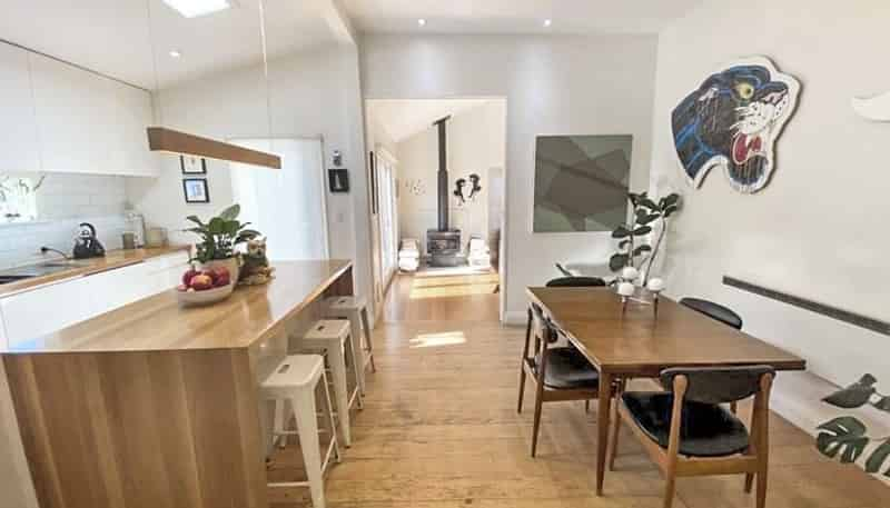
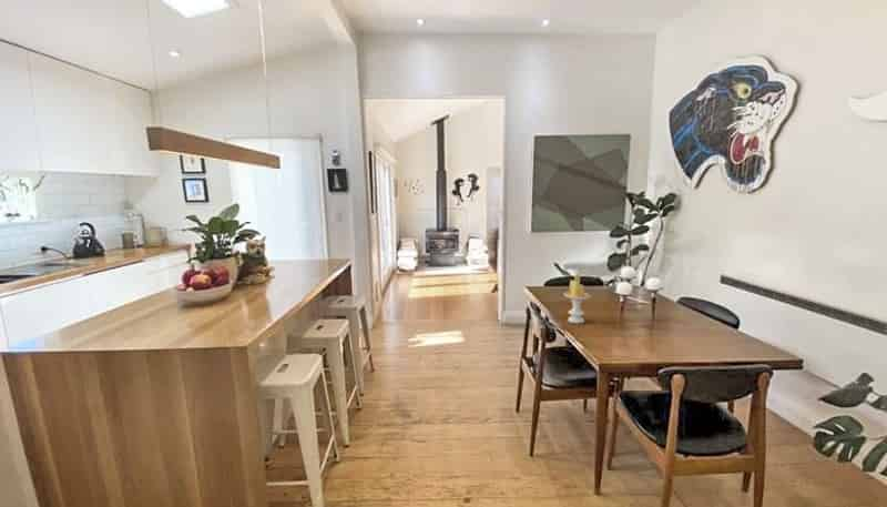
+ candle [562,271,591,324]
